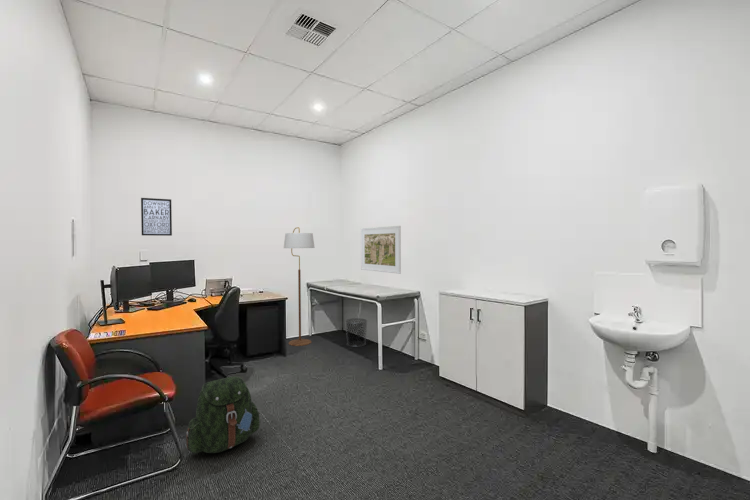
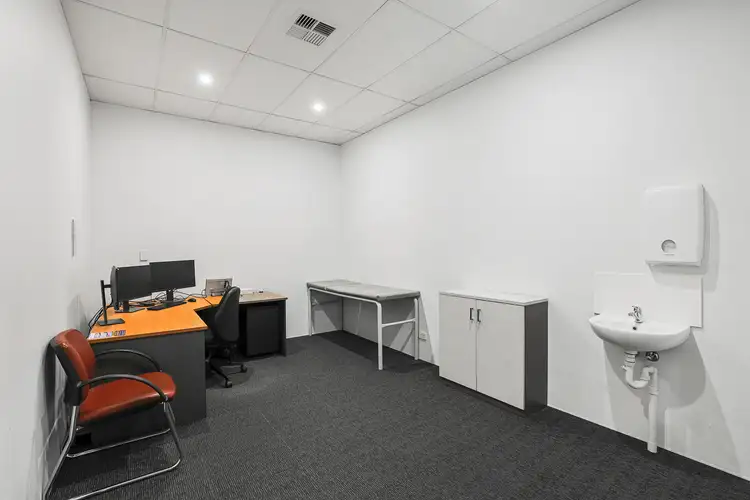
- waste bin [344,317,368,348]
- floor lamp [283,226,315,347]
- backpack [185,376,261,454]
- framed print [360,225,402,275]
- wall art [140,197,173,237]
